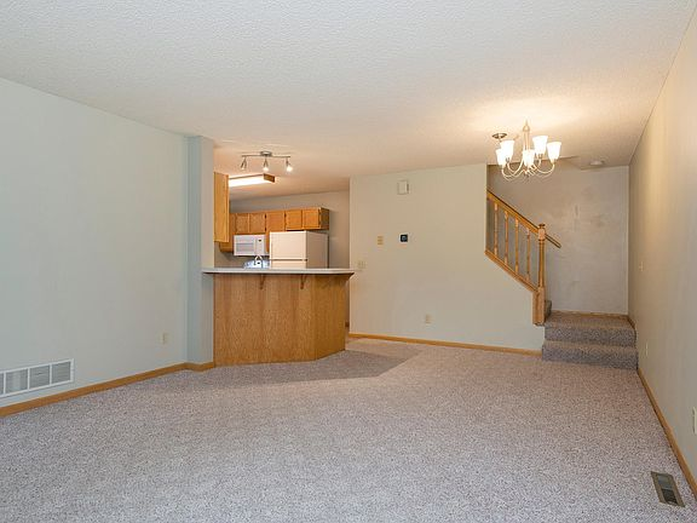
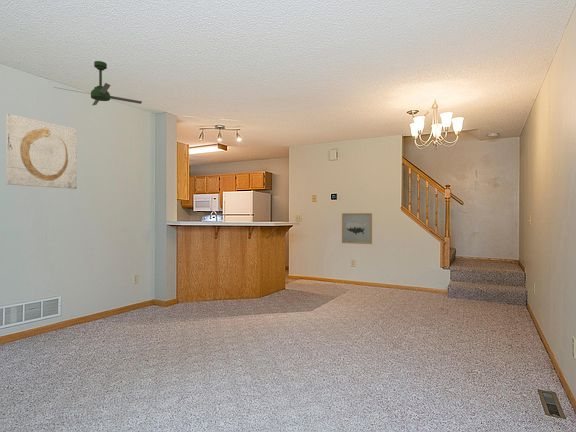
+ ceiling fan [53,60,143,106]
+ wall art [5,113,78,190]
+ wall art [341,212,373,245]
